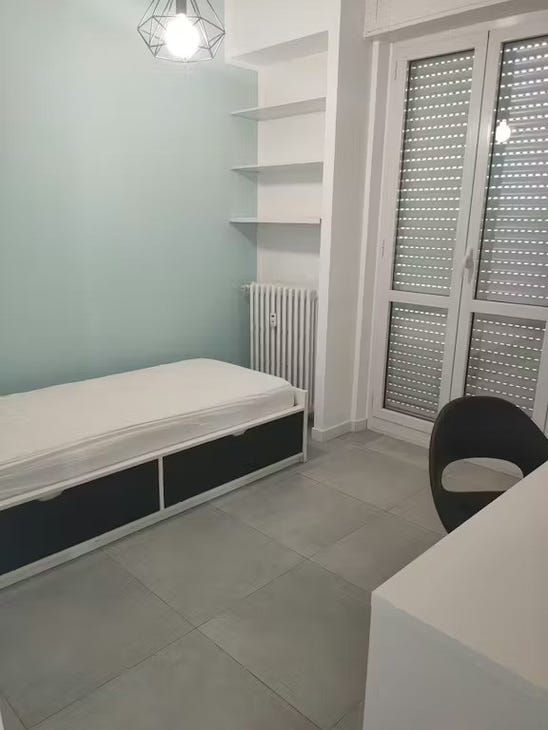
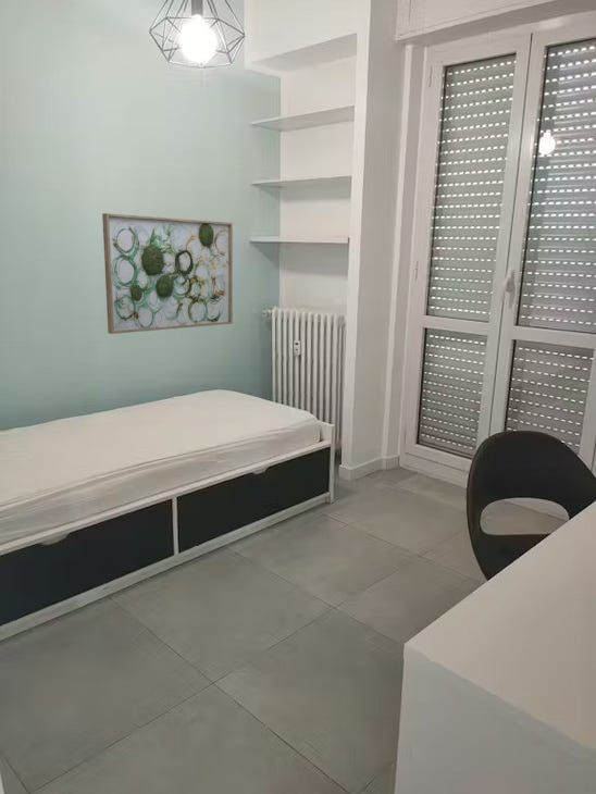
+ wall art [101,212,234,335]
